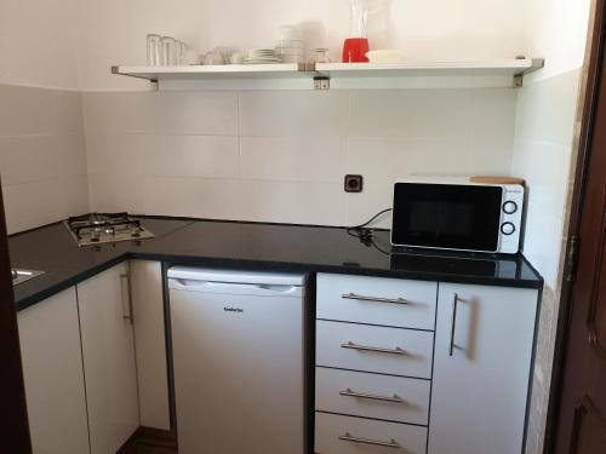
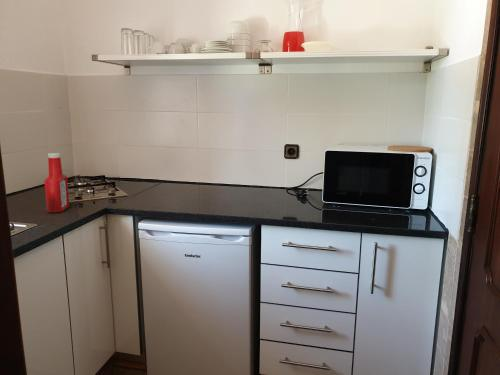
+ soap bottle [43,152,70,213]
